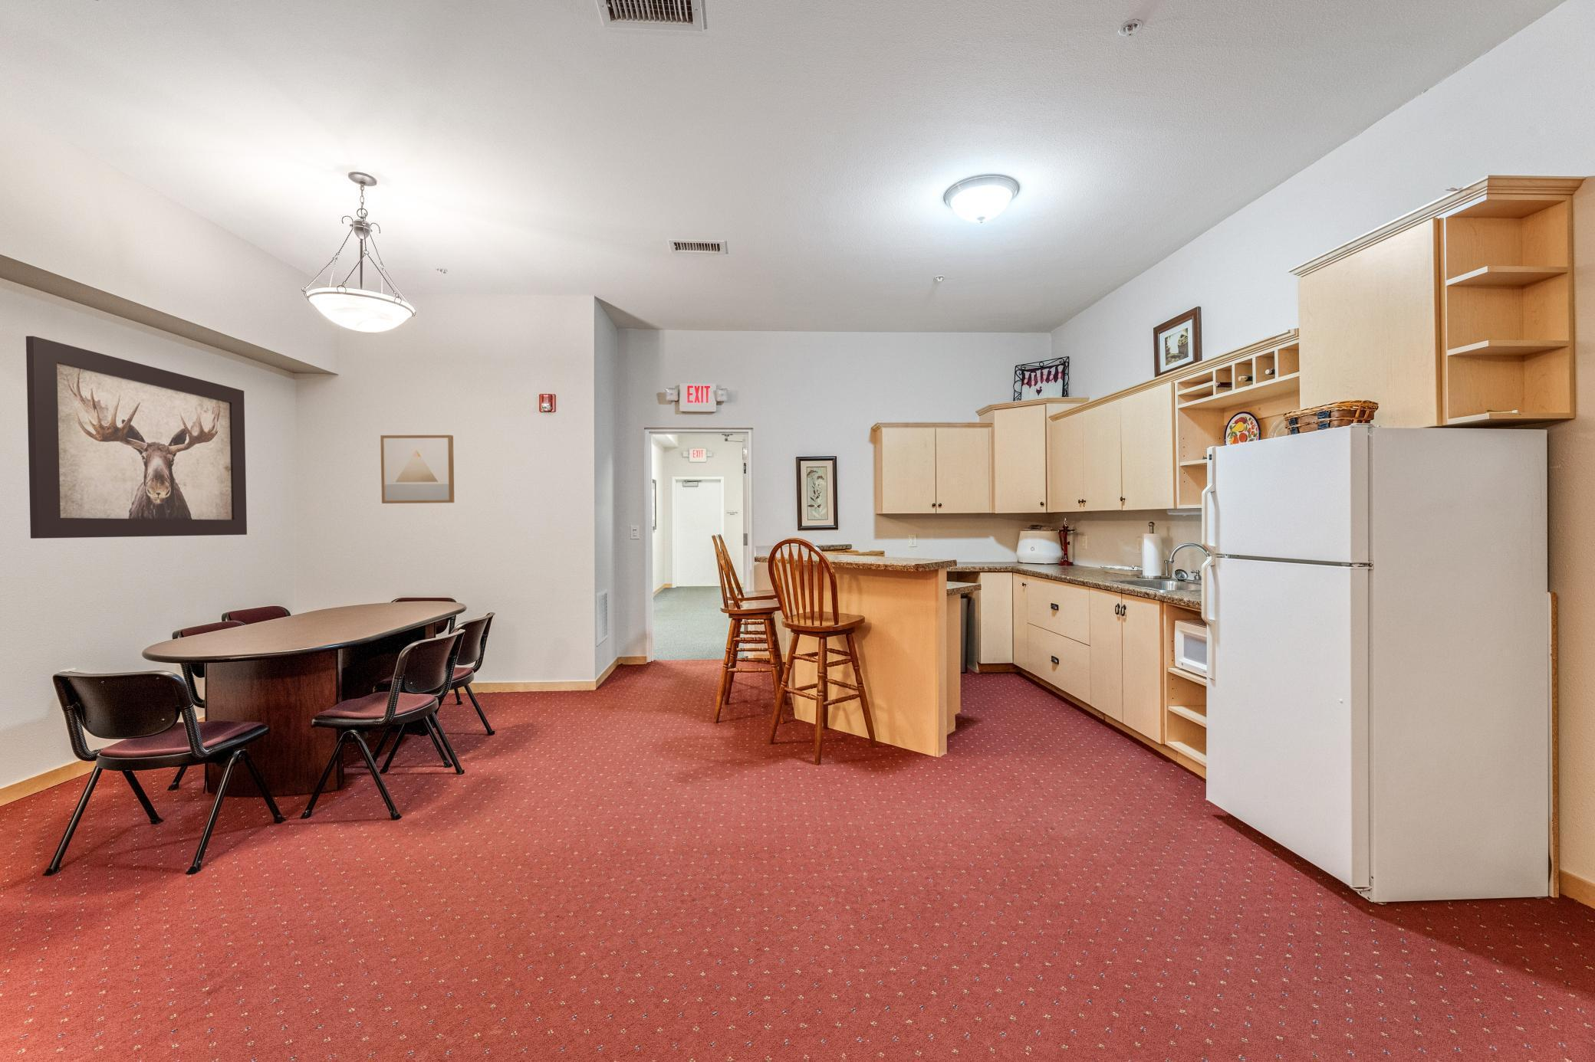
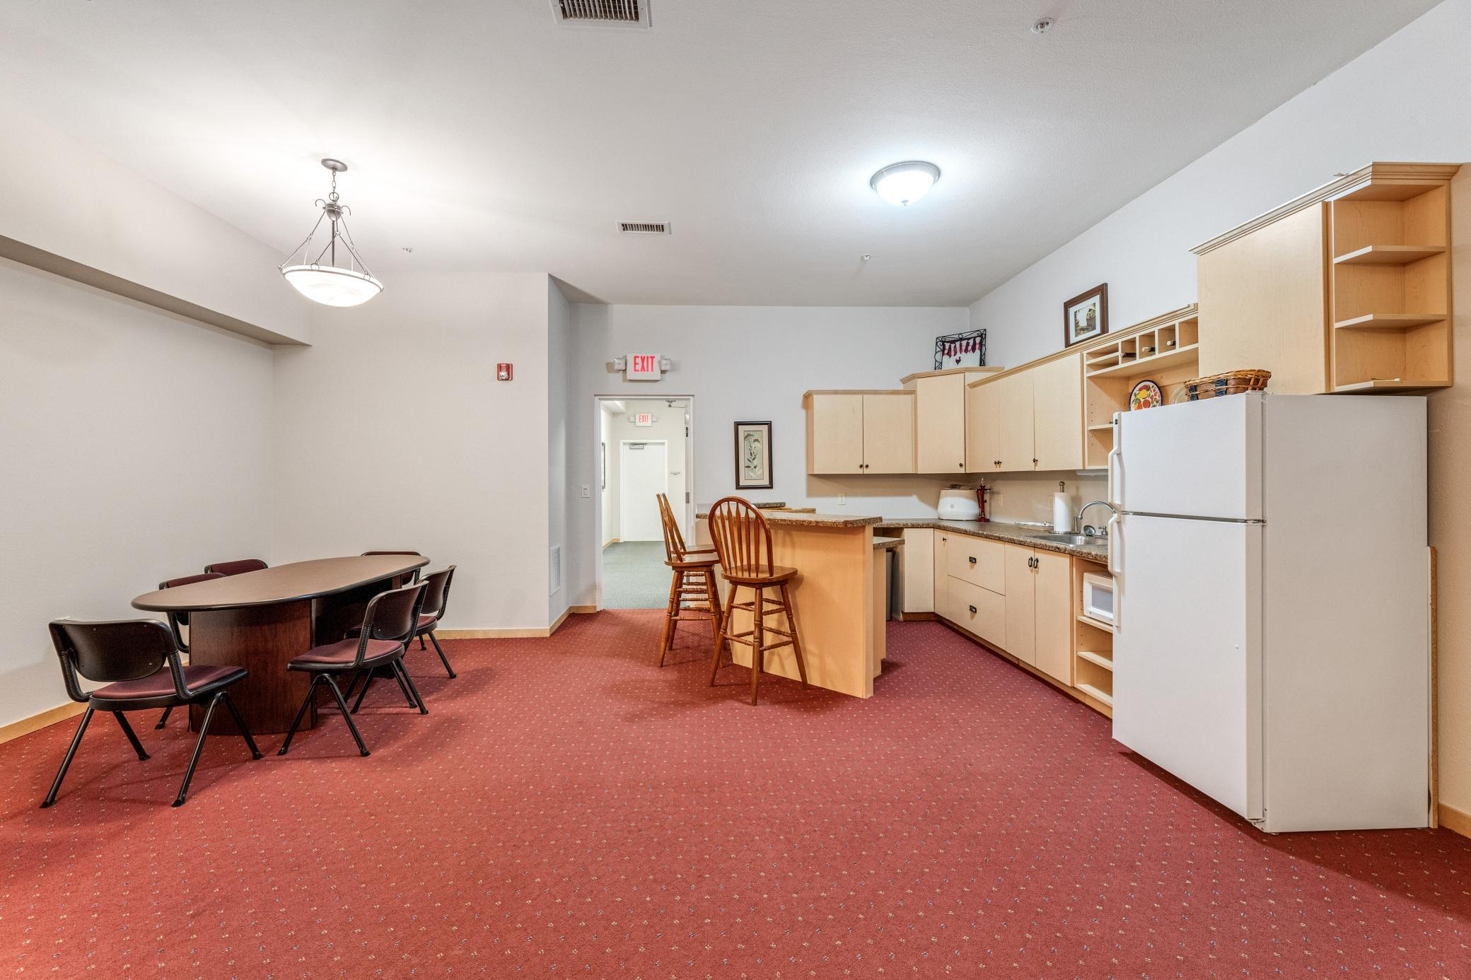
- wall art [25,335,248,539]
- wall art [379,435,454,504]
